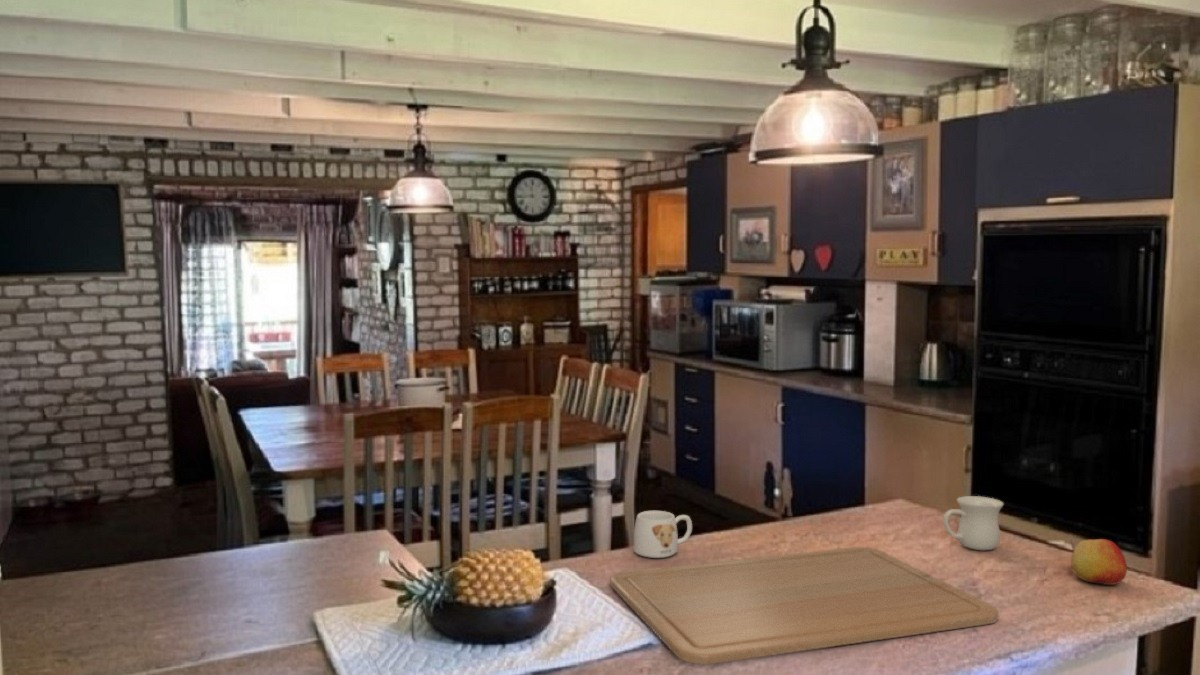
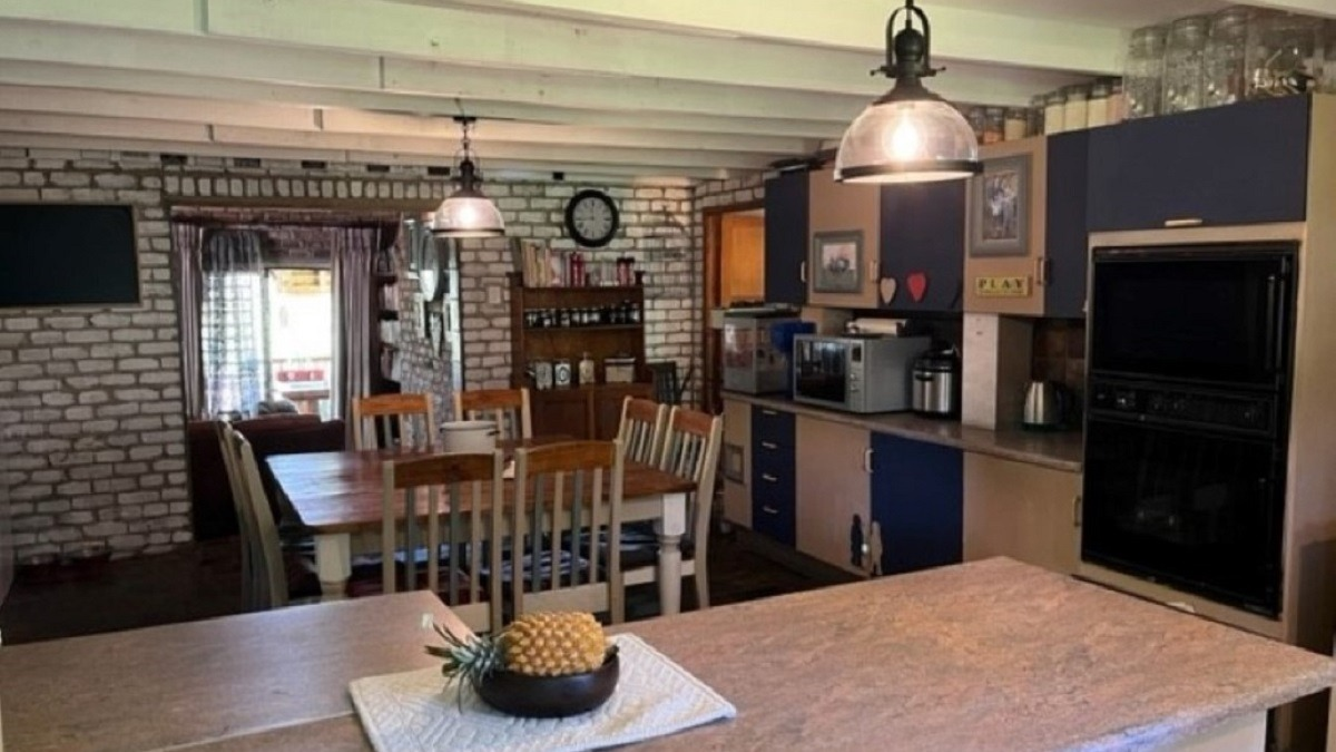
- chopping board [610,546,999,665]
- apple [1070,538,1128,586]
- mug [942,495,1004,551]
- mug [633,510,693,559]
